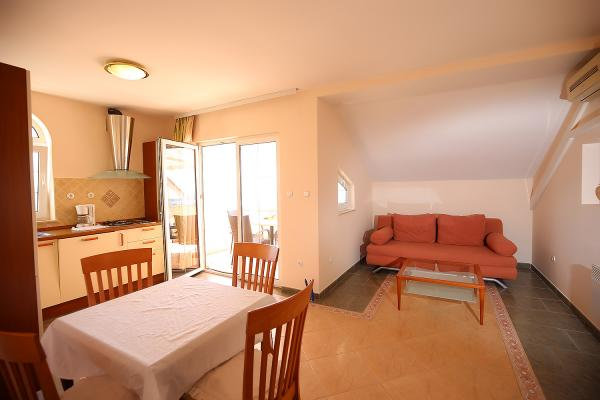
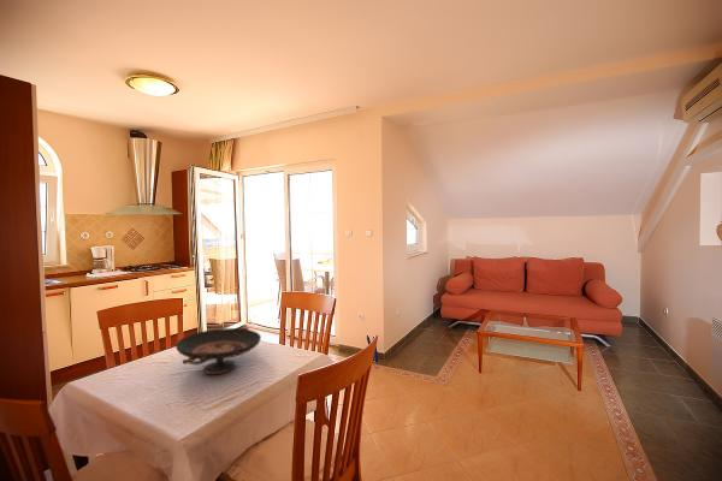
+ decorative bowl [174,326,262,375]
